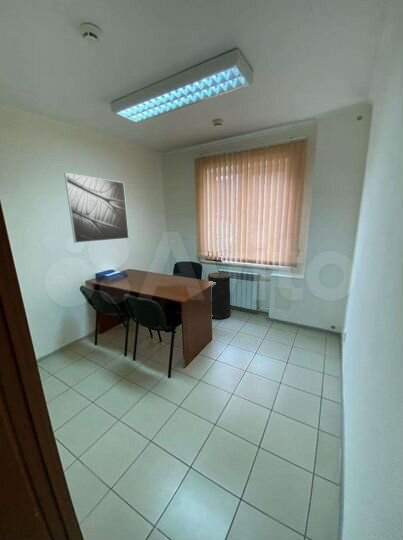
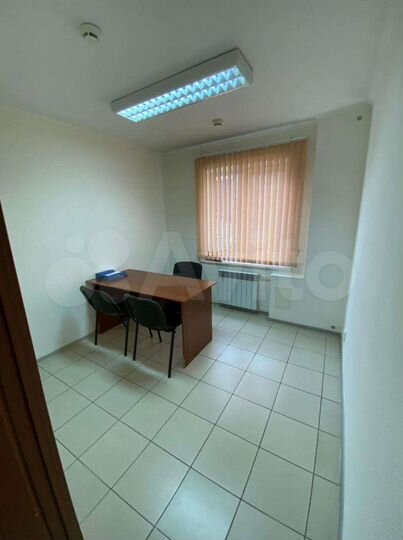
- trash can [207,271,232,320]
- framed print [63,172,130,244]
